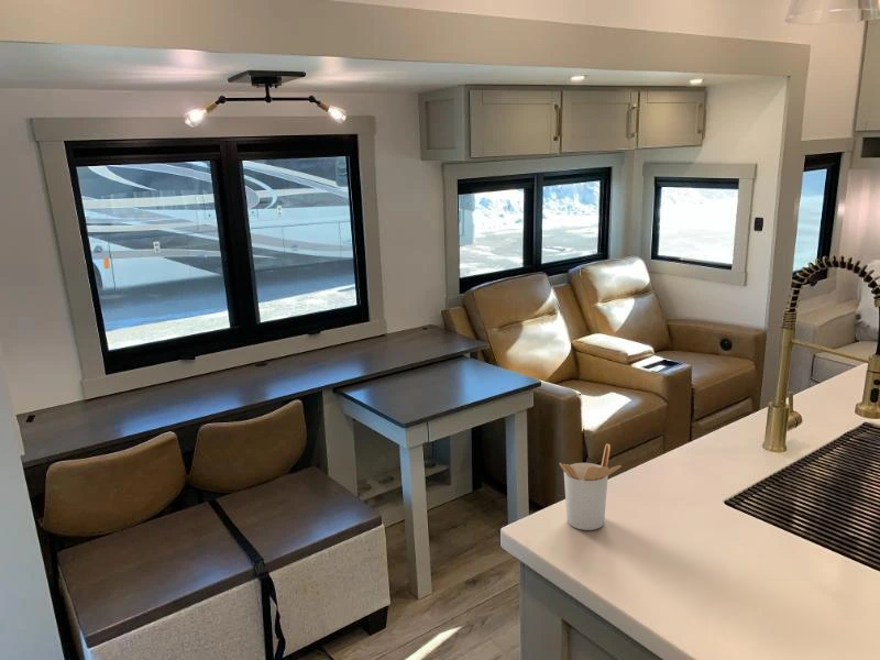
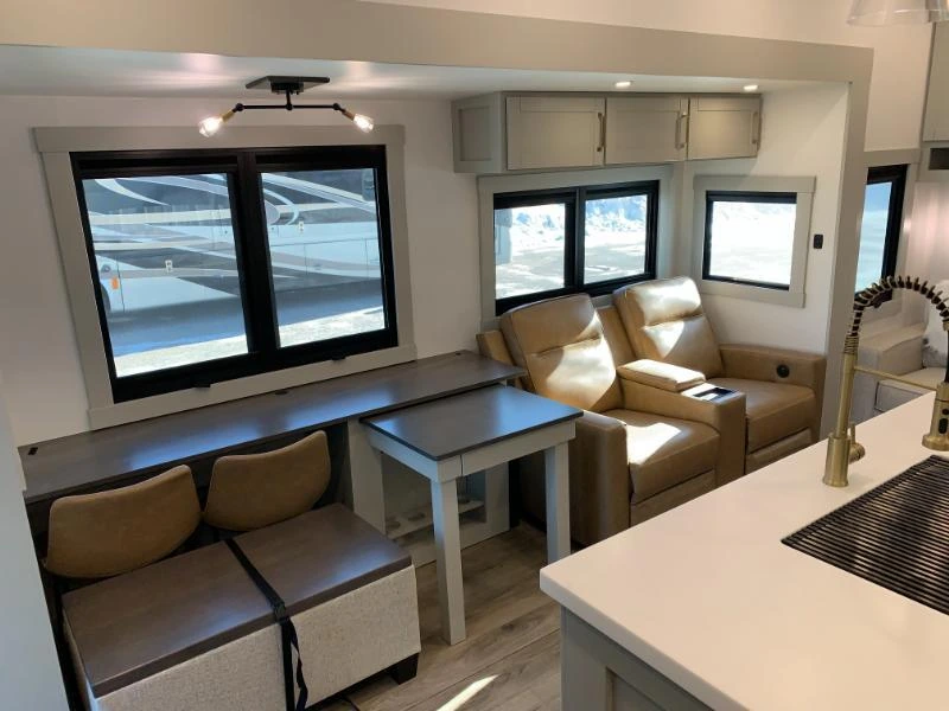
- utensil holder [559,442,623,531]
